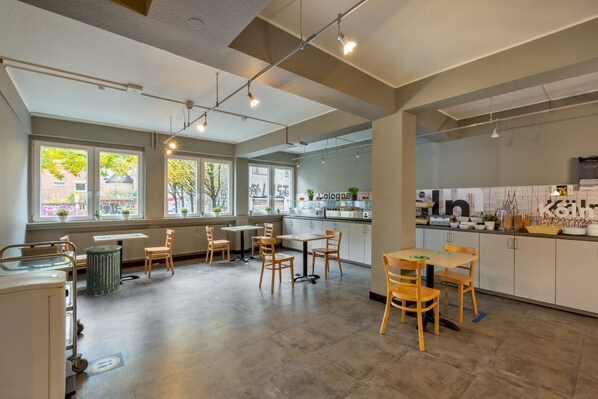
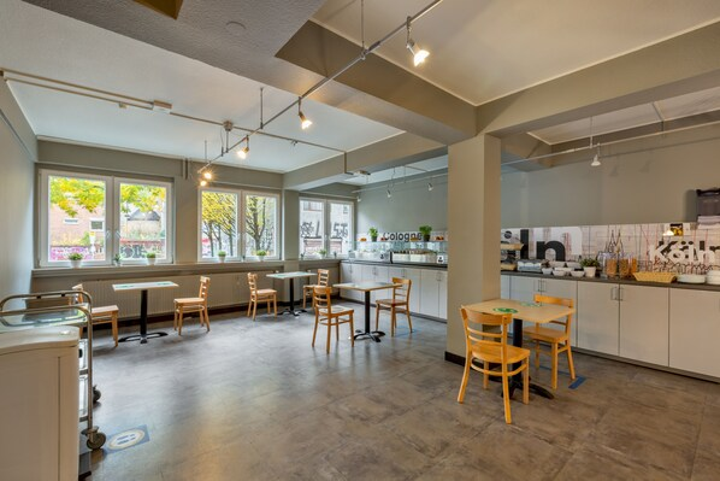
- trash can [83,244,123,297]
